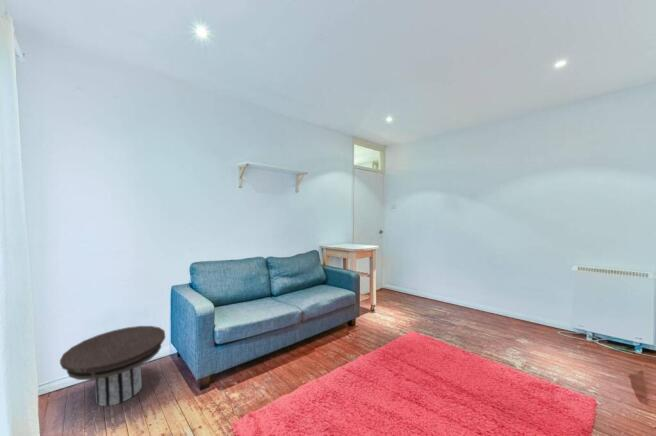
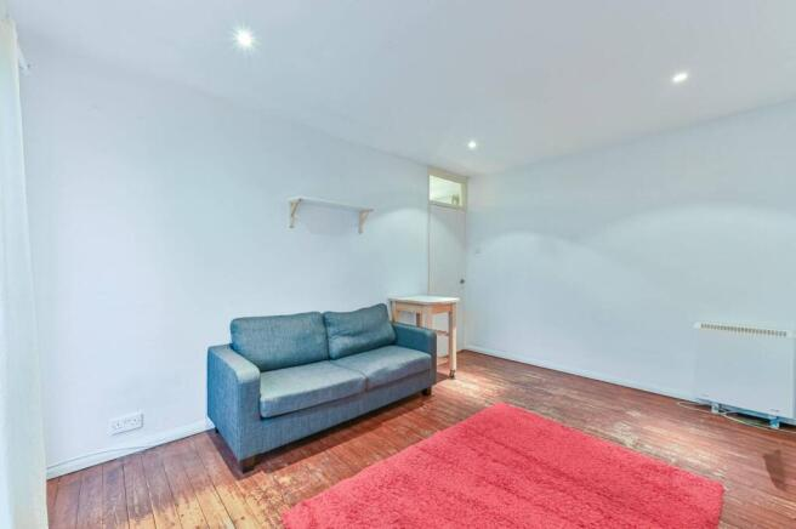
- side table [59,325,166,407]
